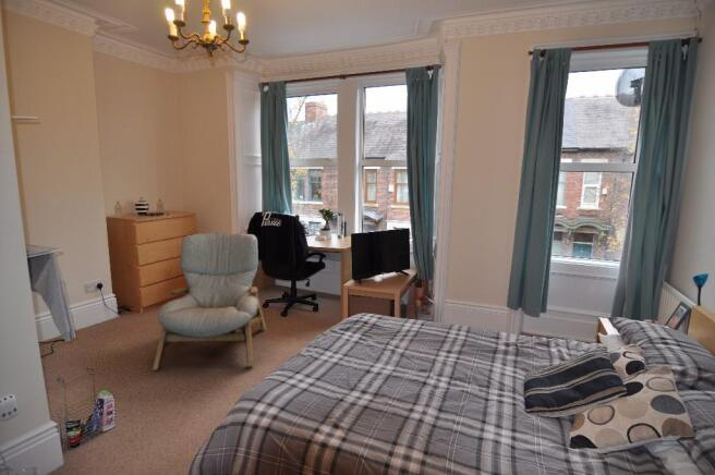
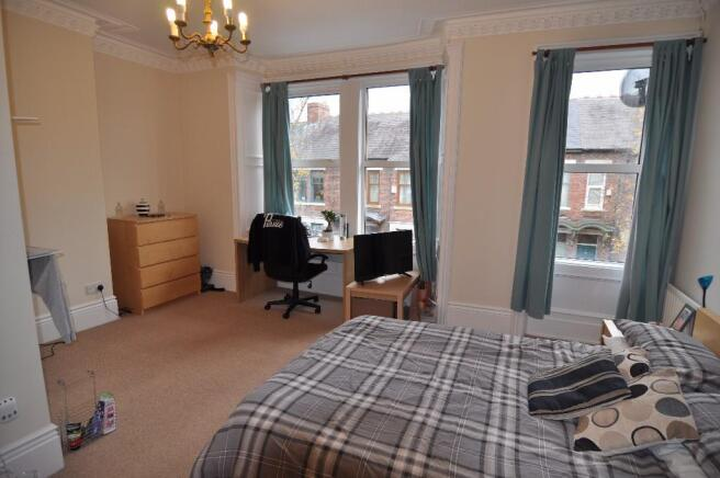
- armchair [152,231,267,372]
